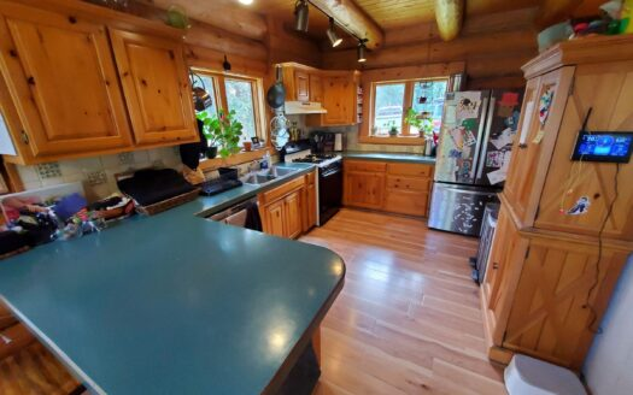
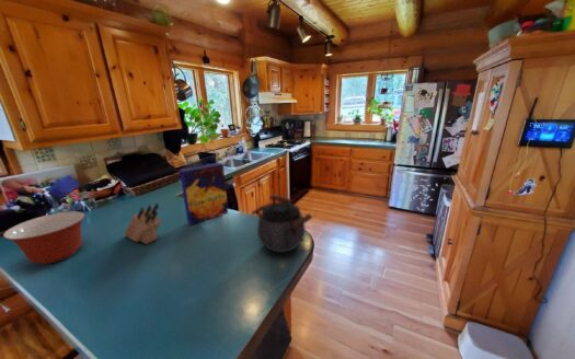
+ cereal box [179,162,229,227]
+ kettle [251,194,313,254]
+ knife block [123,201,162,245]
+ mixing bowl [2,210,85,265]
